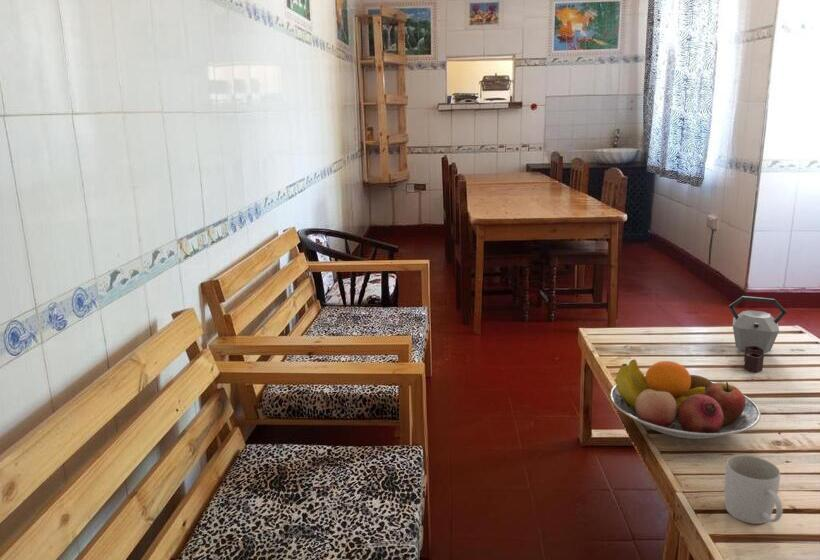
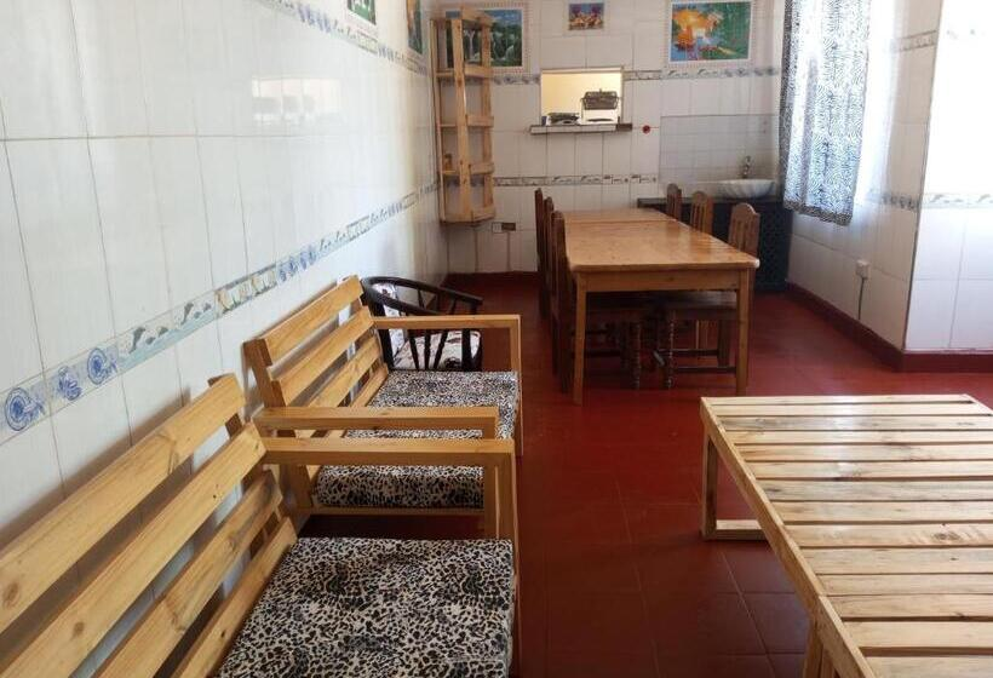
- mug [723,454,784,525]
- fruit bowl [609,358,762,440]
- kettle [728,295,787,374]
